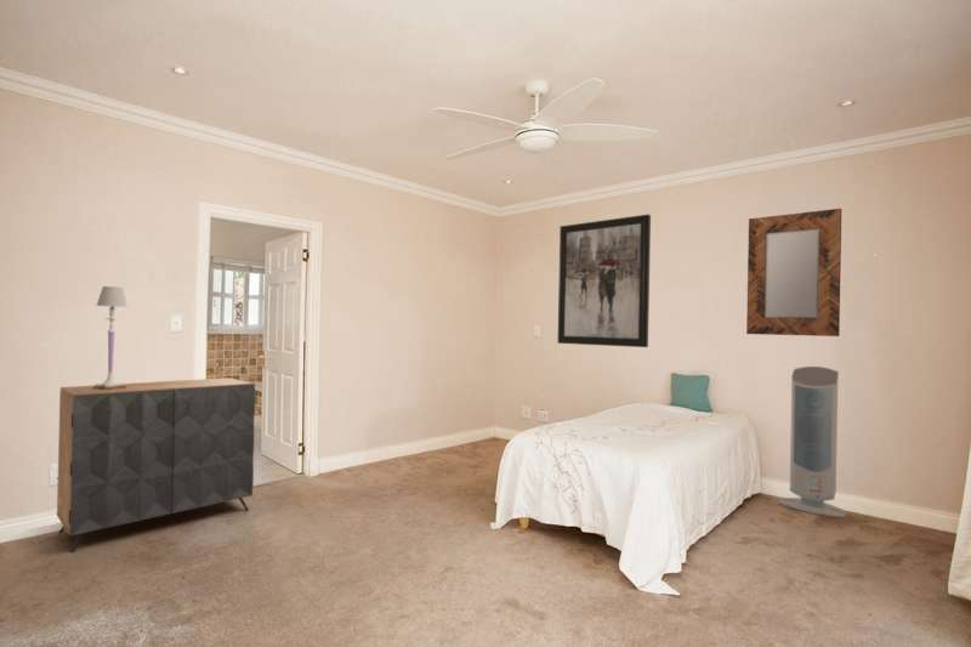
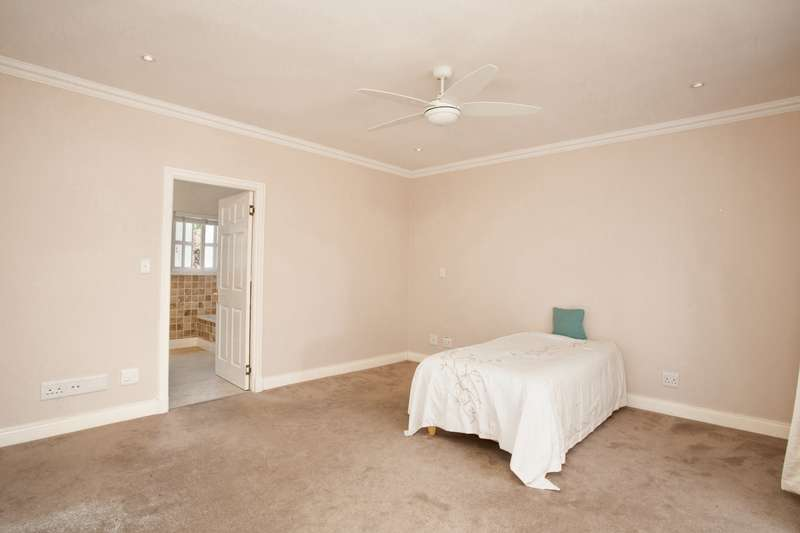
- air purifier [777,365,848,518]
- wall art [557,214,652,348]
- home mirror [745,208,842,337]
- dresser [56,376,256,554]
- table lamp [92,285,129,390]
